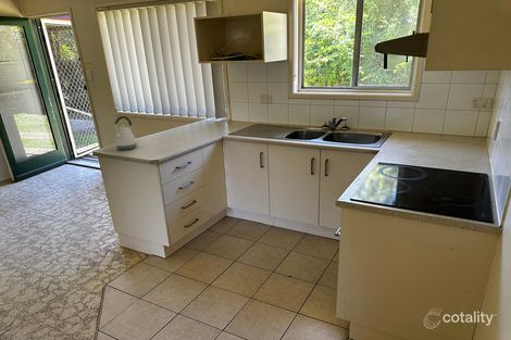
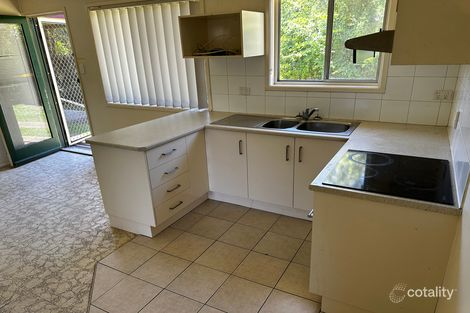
- kettle [113,115,138,151]
